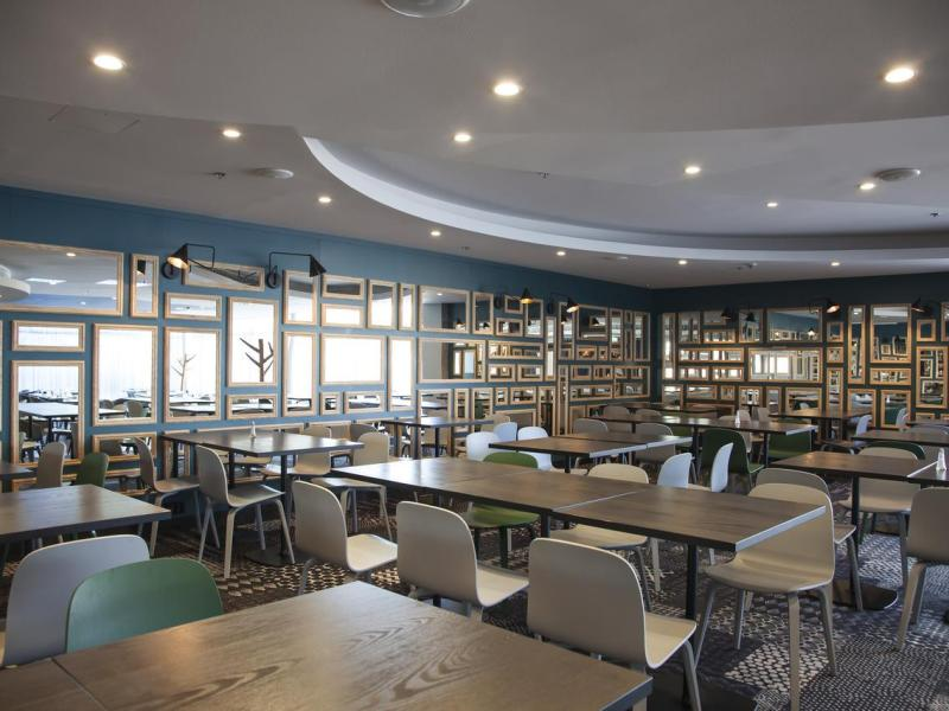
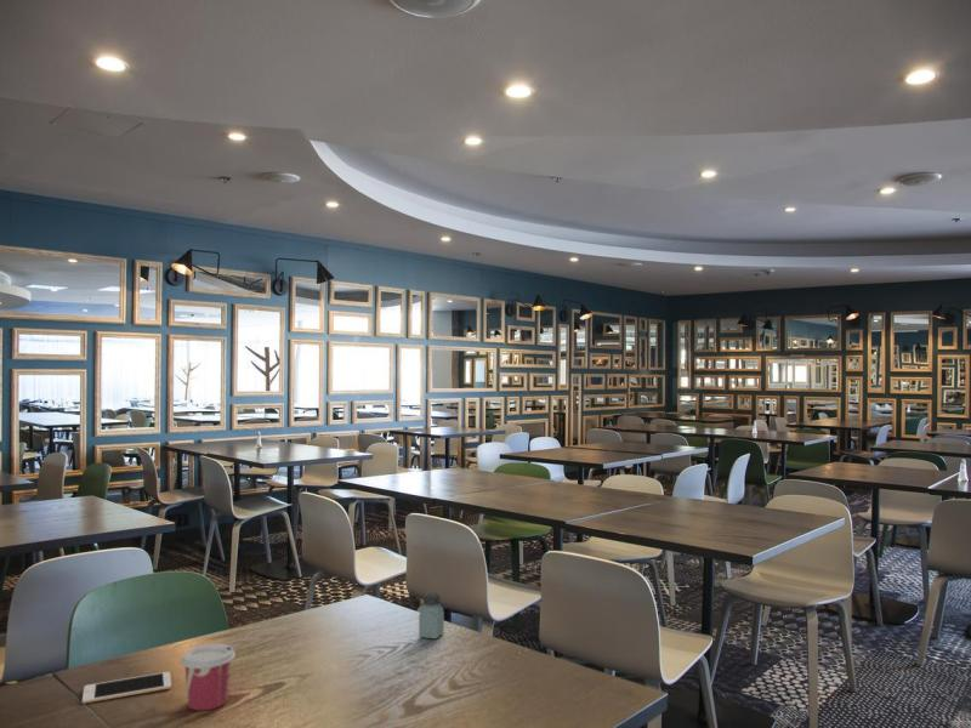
+ cup [180,643,237,711]
+ saltshaker [418,591,445,639]
+ cell phone [81,671,172,705]
